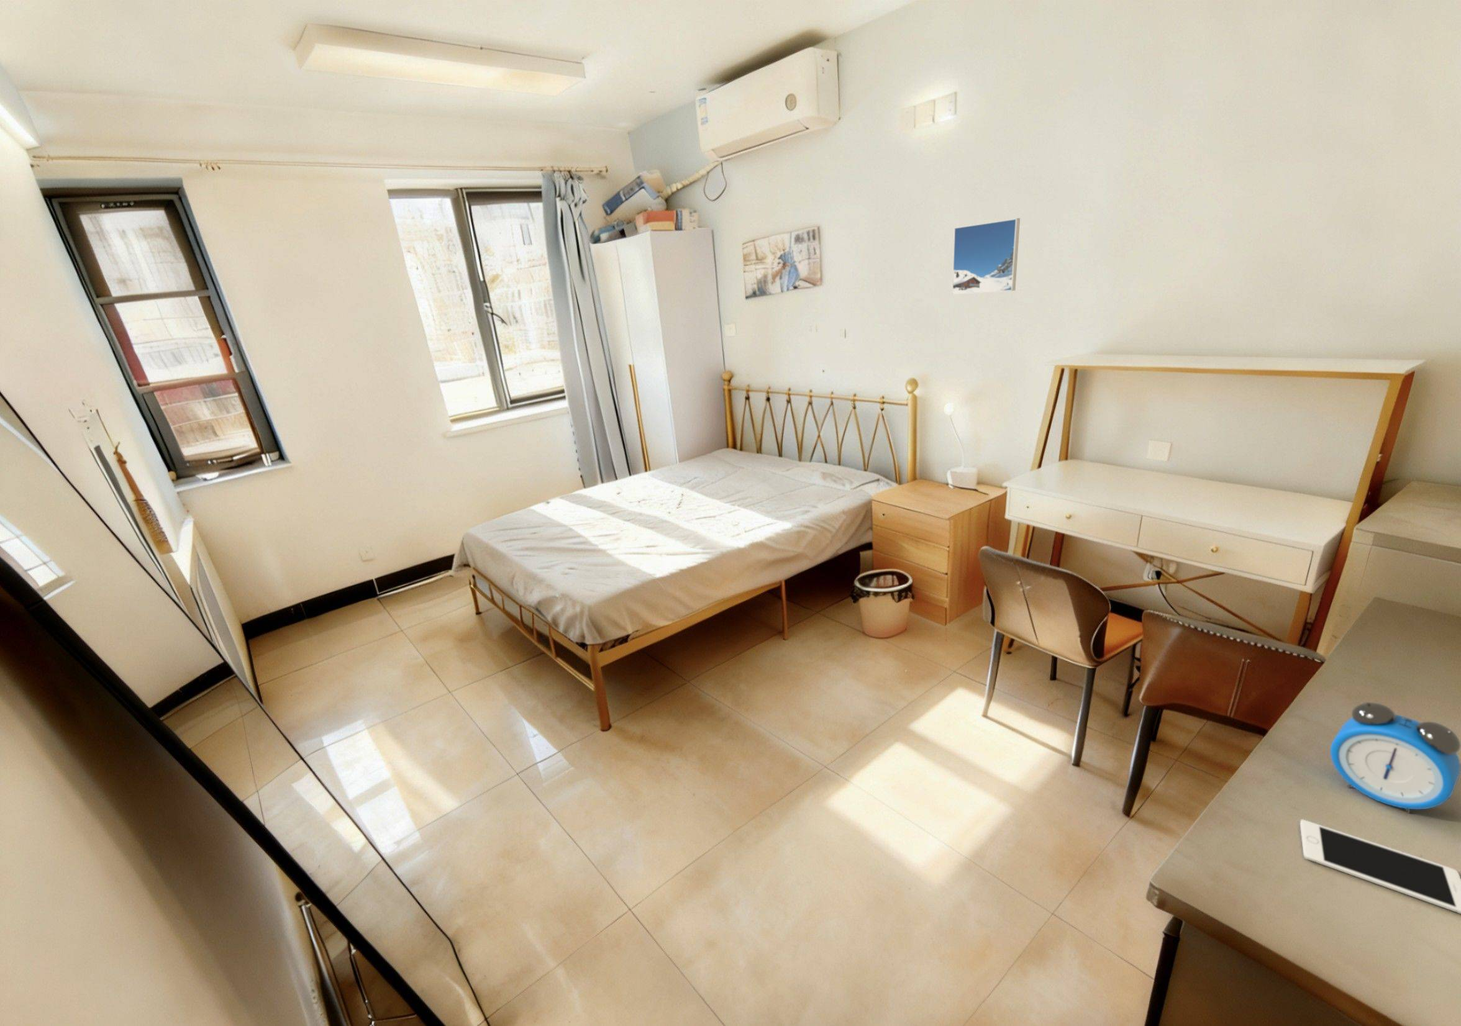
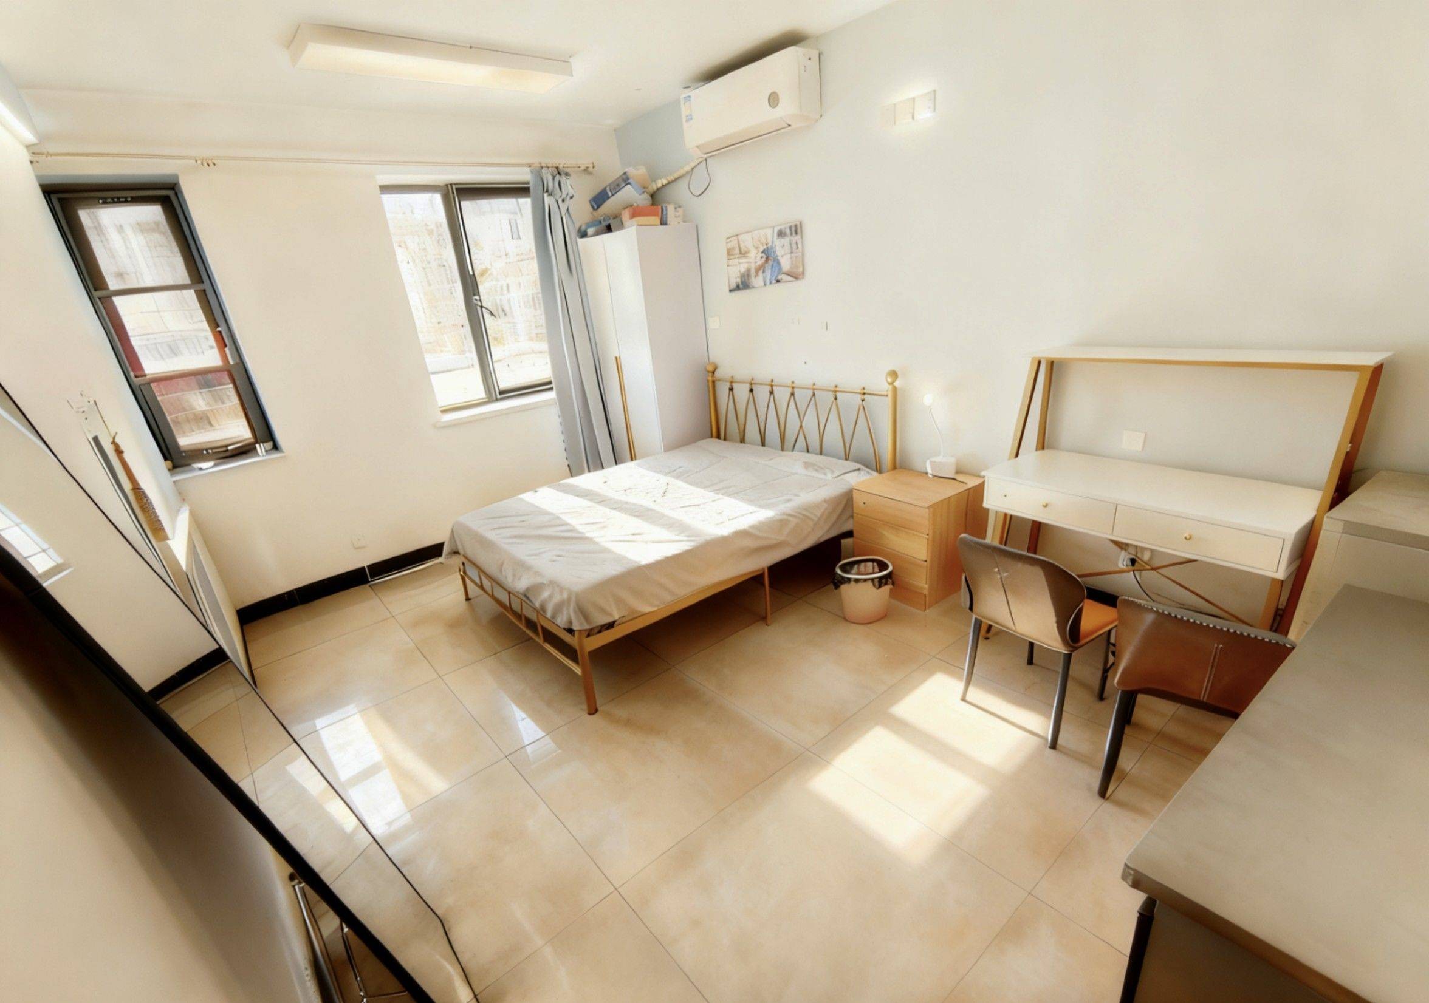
- alarm clock [1330,702,1461,814]
- cell phone [1300,818,1461,914]
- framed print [951,218,1020,295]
